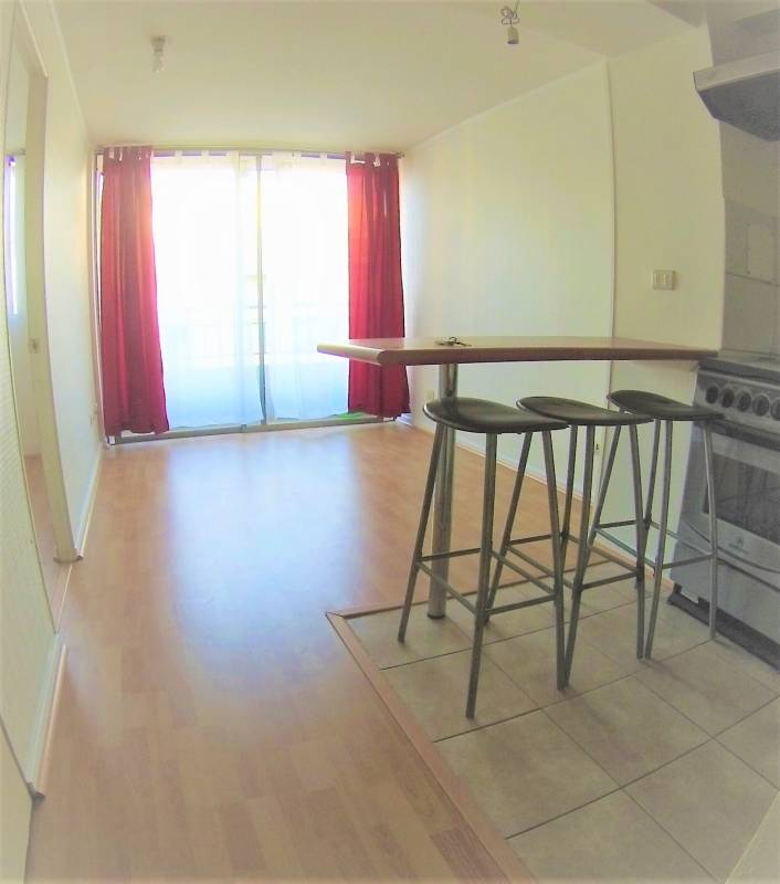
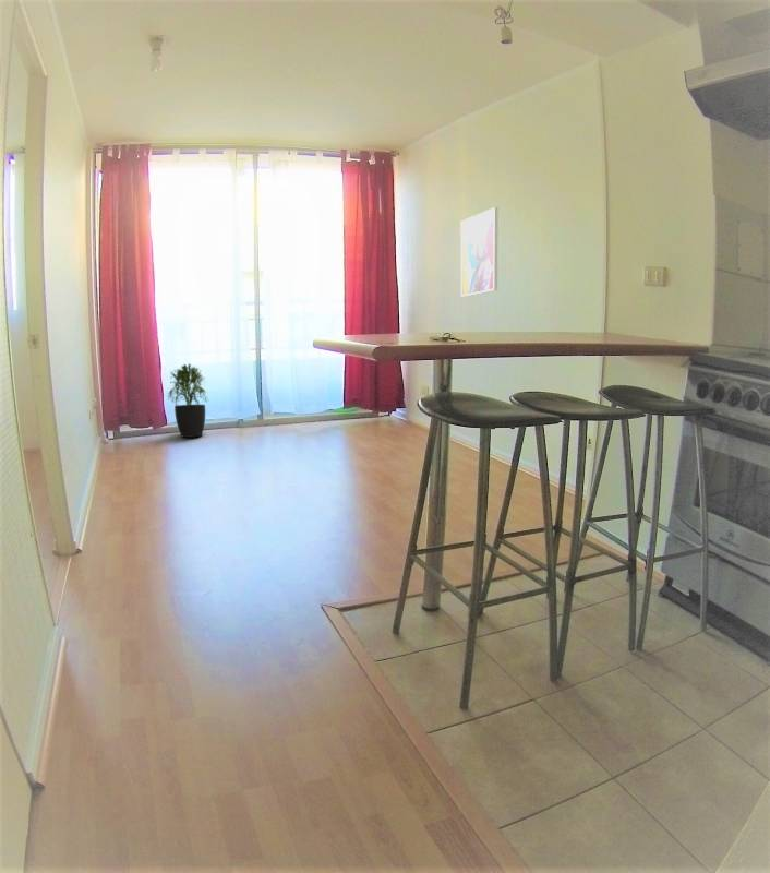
+ wall art [460,206,498,298]
+ potted plant [167,363,209,439]
